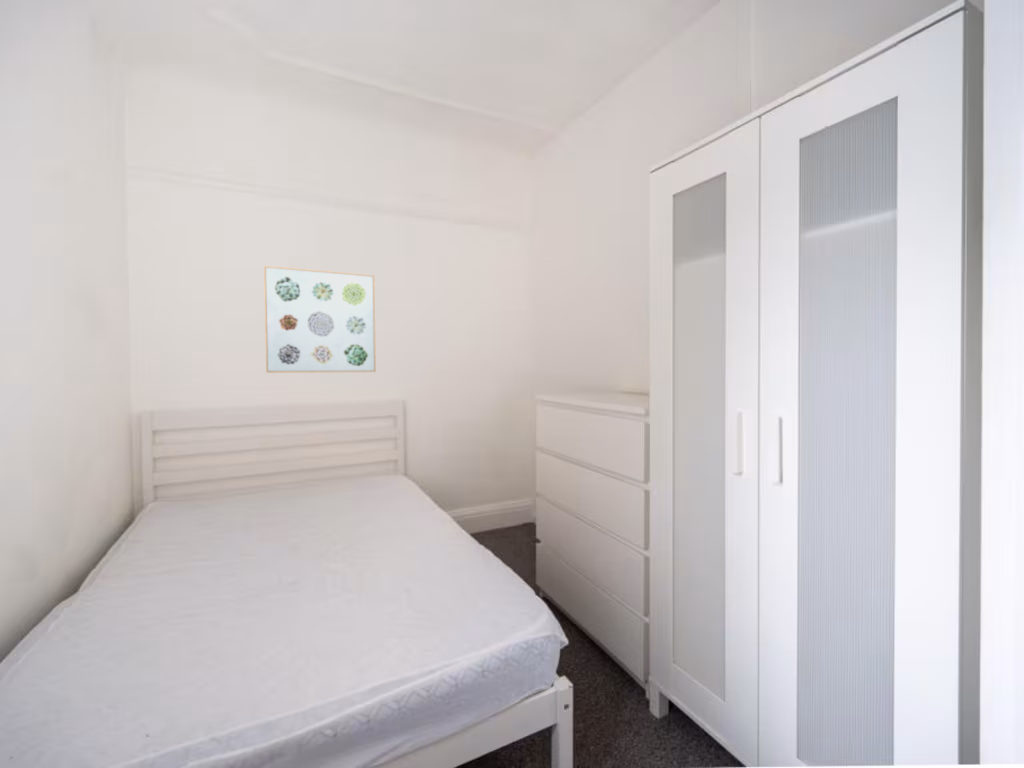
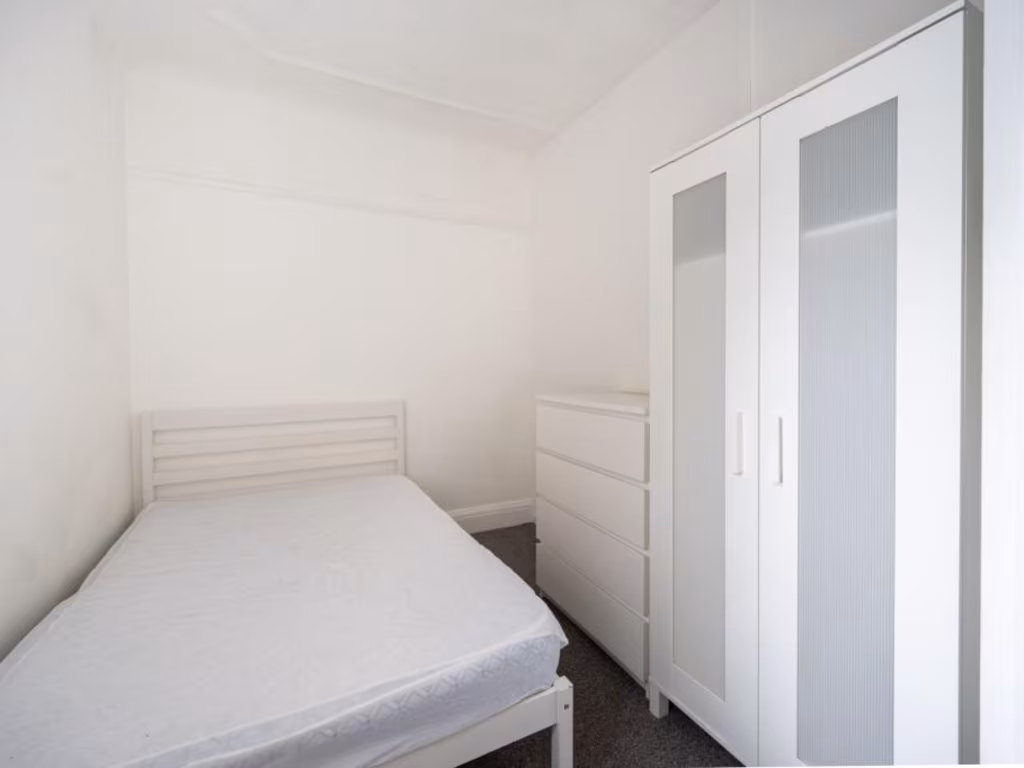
- wall art [263,265,377,374]
